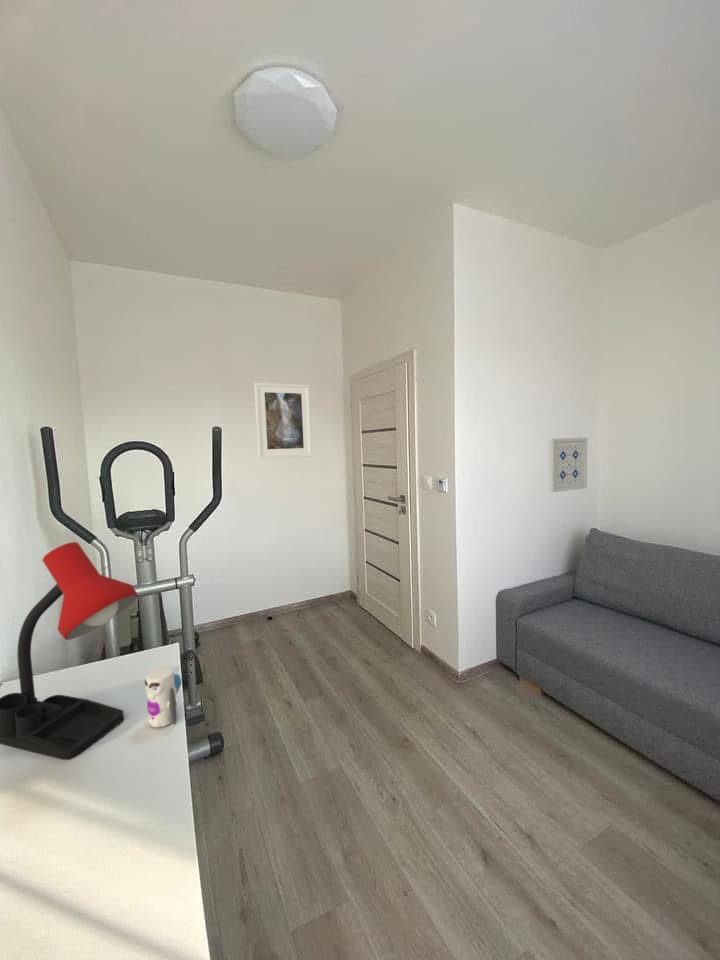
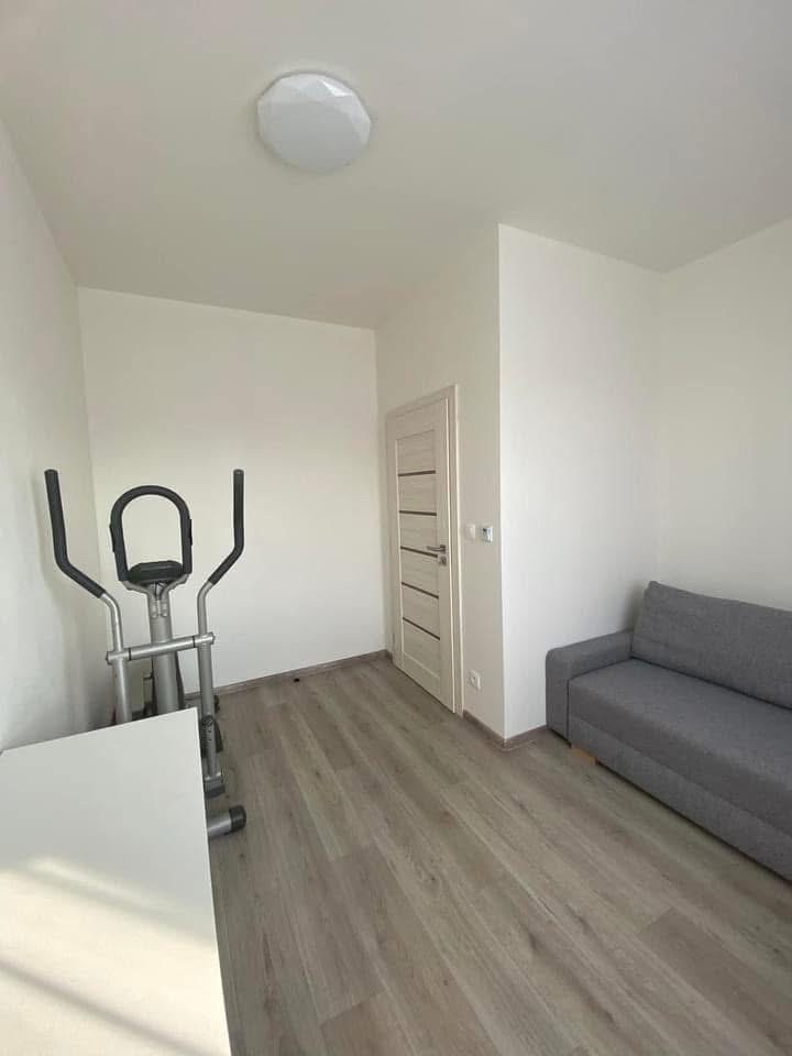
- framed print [253,382,313,460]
- toy [144,666,182,728]
- wall art [548,437,588,493]
- desk lamp [0,541,139,761]
